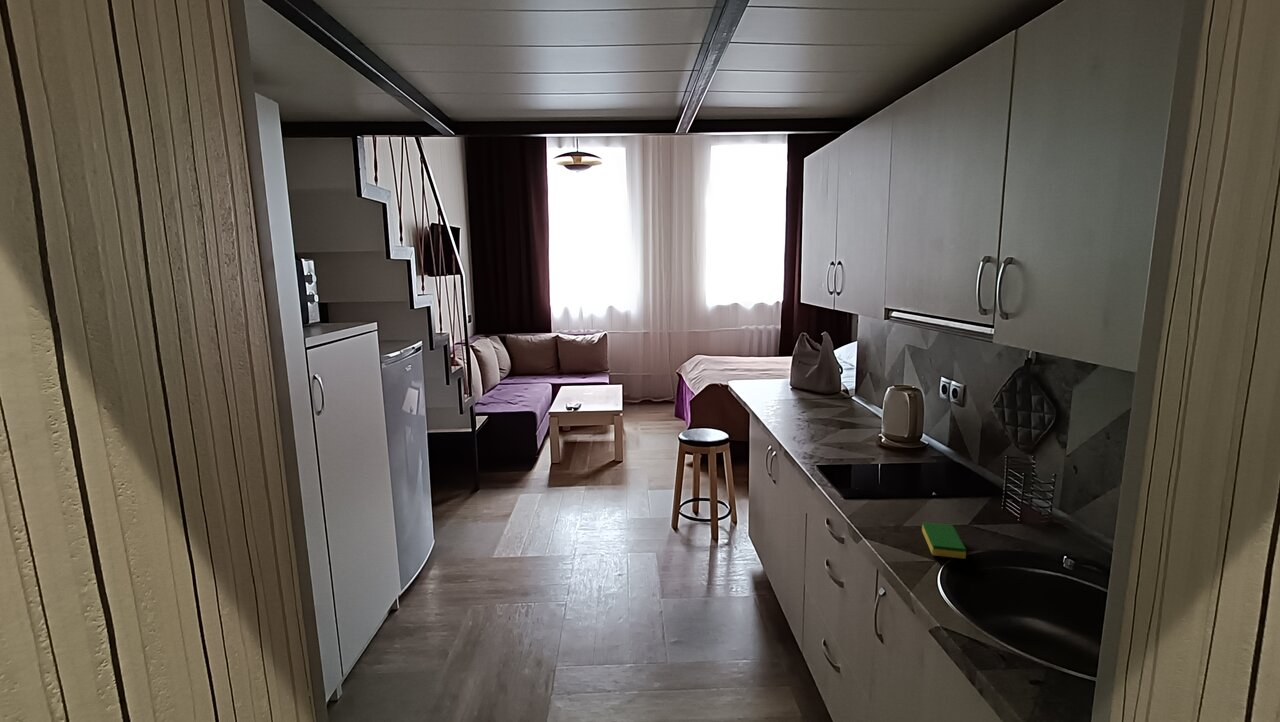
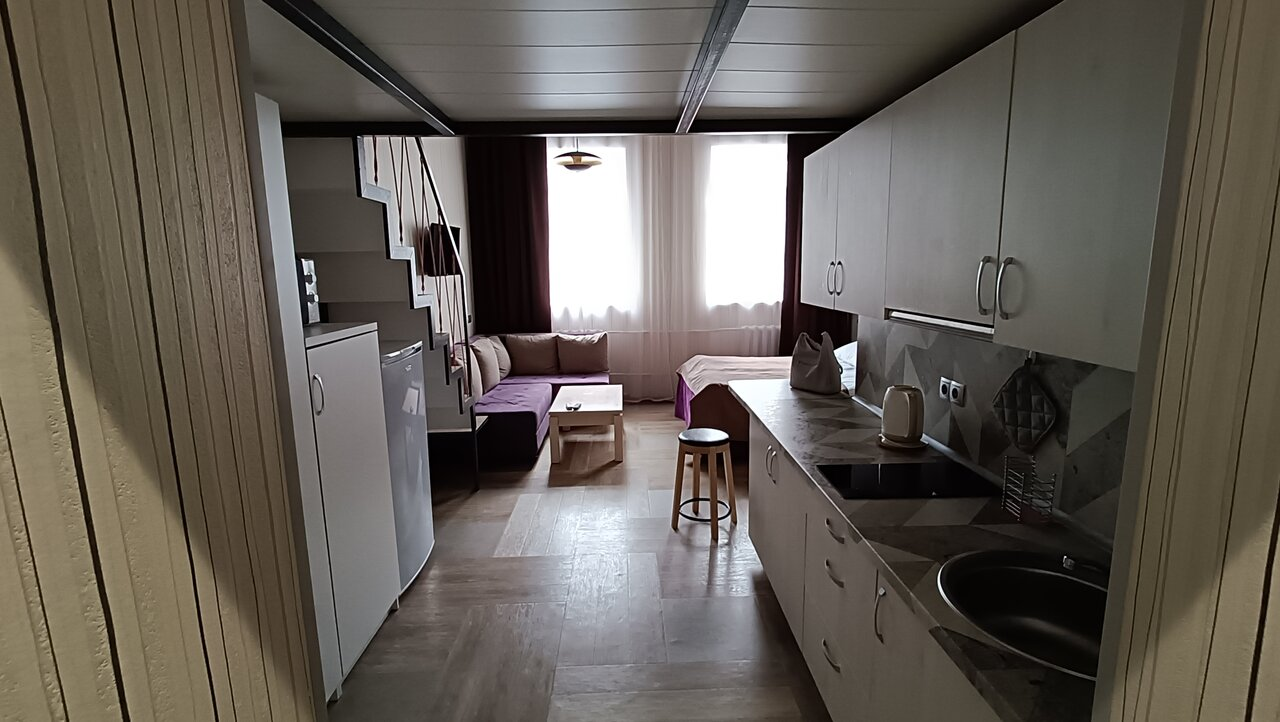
- dish sponge [921,521,967,559]
